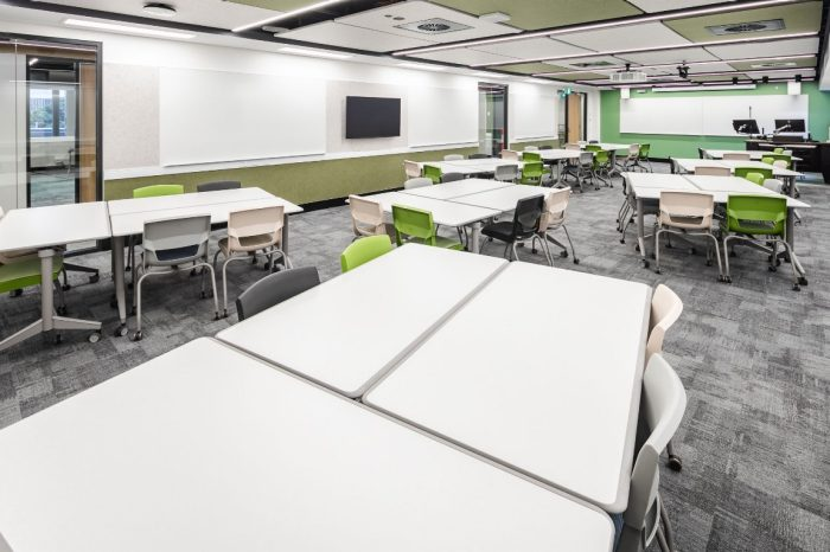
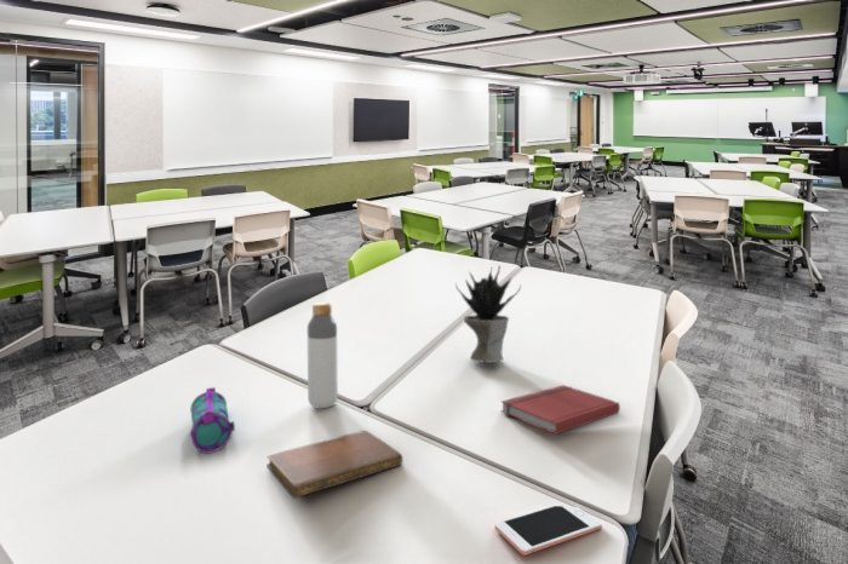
+ potted plant [454,265,522,364]
+ pencil case [189,386,236,455]
+ book [500,384,621,436]
+ notebook [265,430,403,500]
+ bottle [306,301,339,409]
+ cell phone [493,505,603,557]
